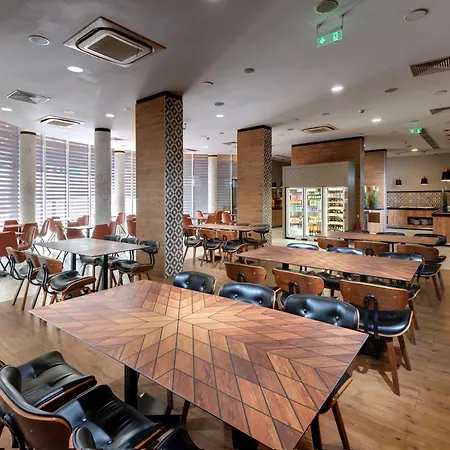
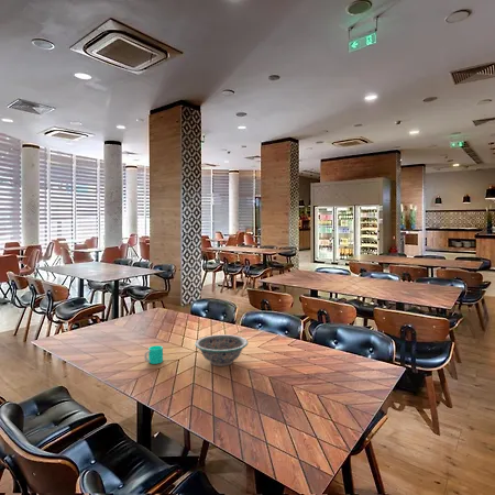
+ cup [143,344,164,365]
+ decorative bowl [194,333,249,367]
